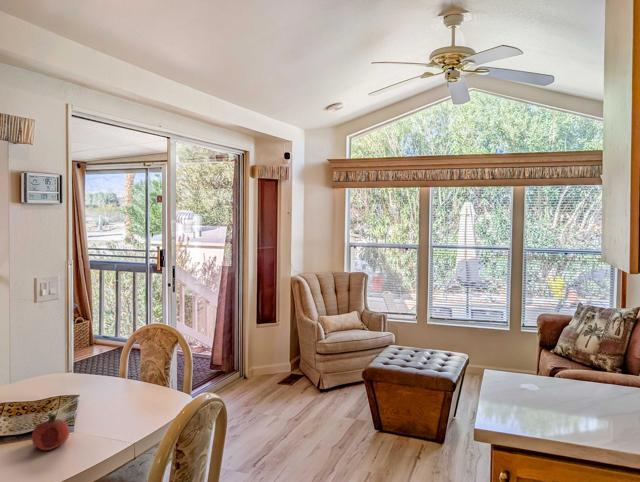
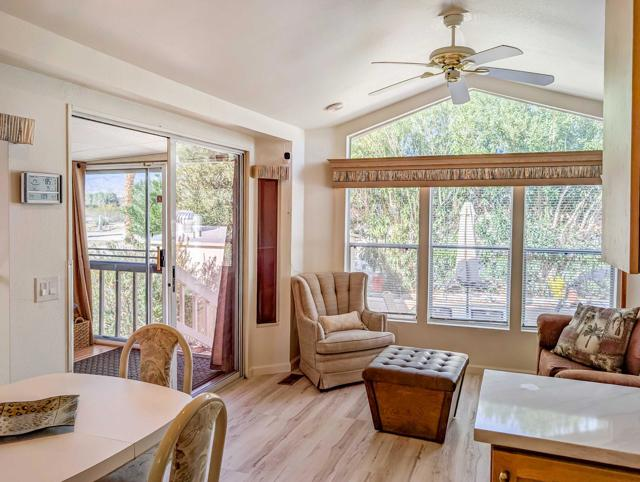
- fruit [31,412,71,451]
